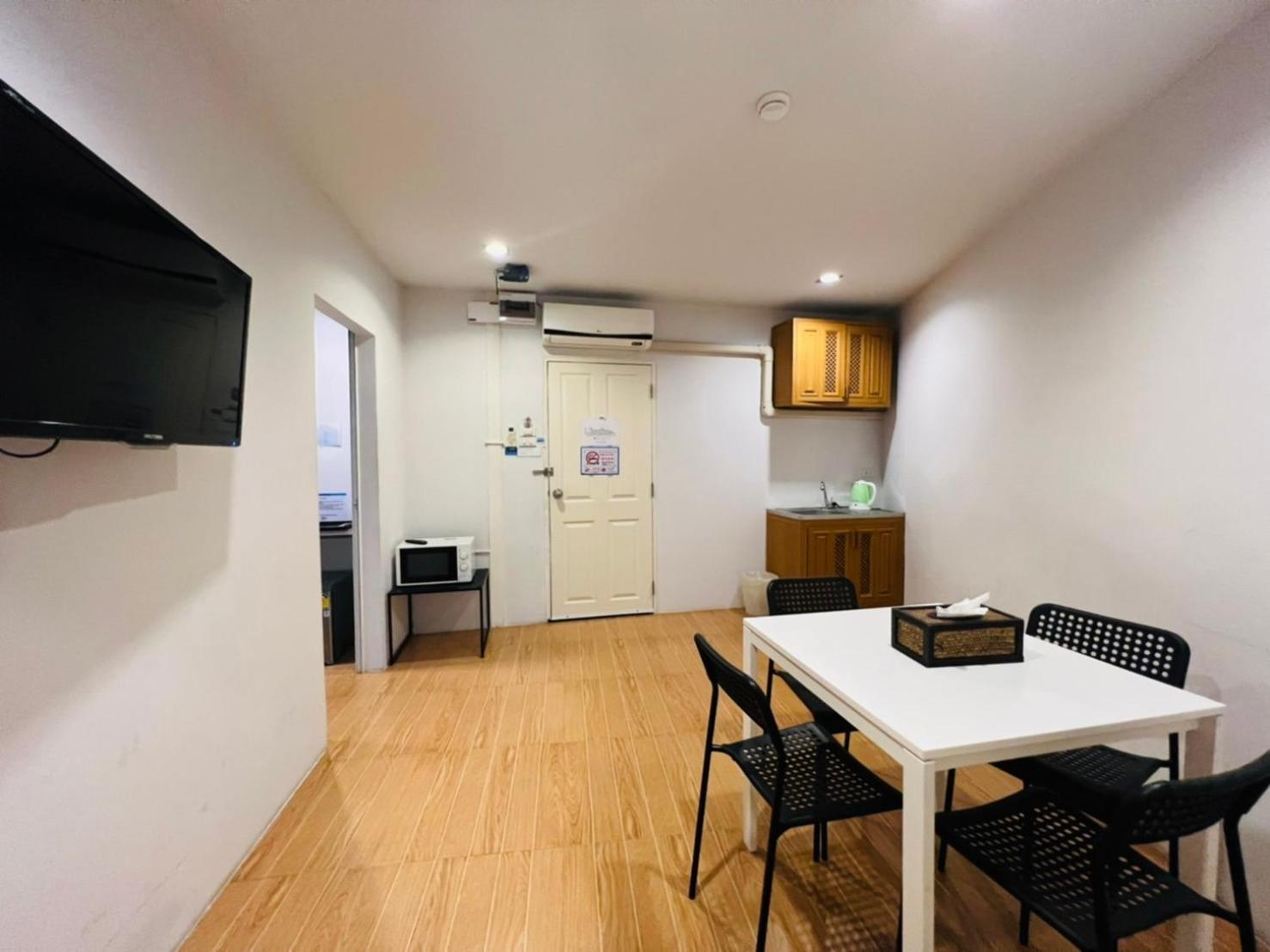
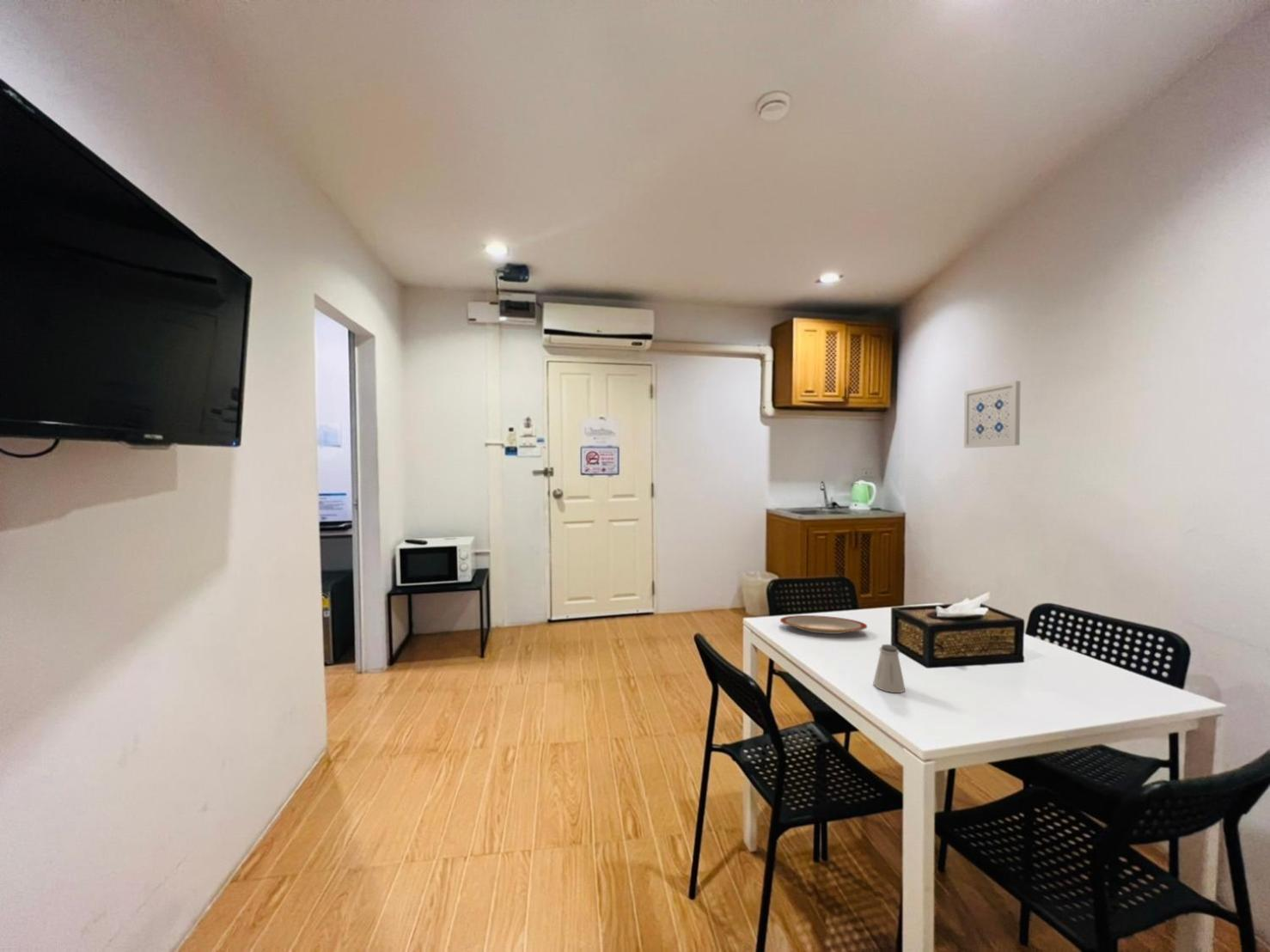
+ wall art [963,380,1022,449]
+ saltshaker [872,644,906,693]
+ plate [779,614,868,635]
